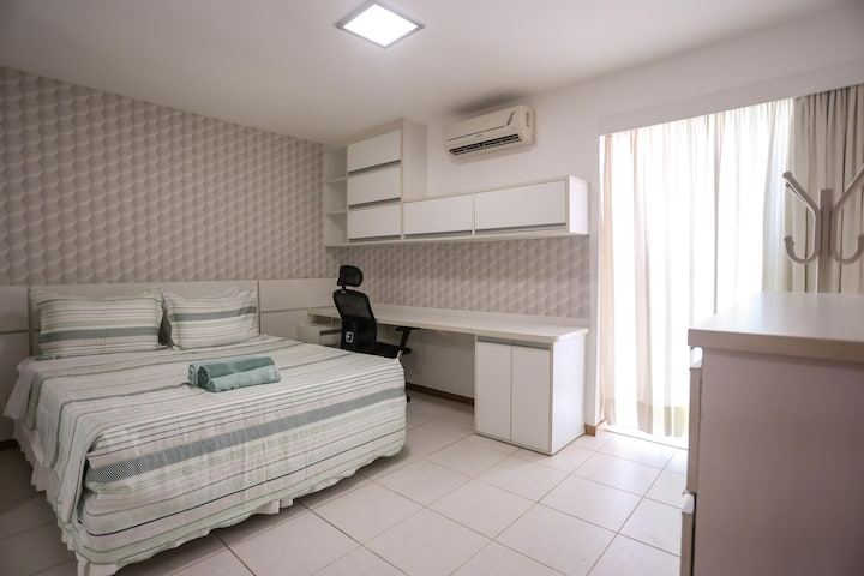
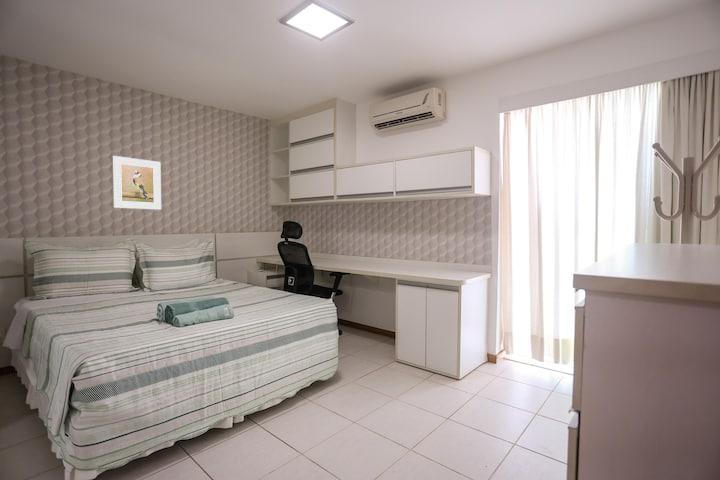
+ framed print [111,155,162,211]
